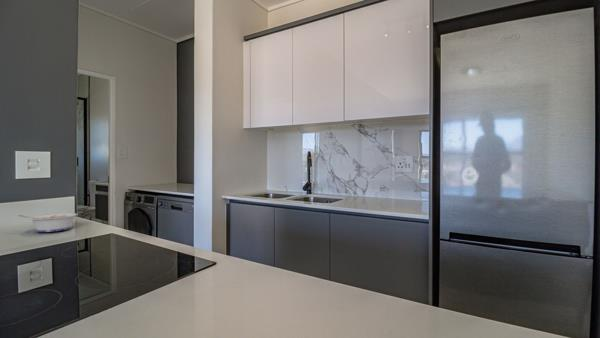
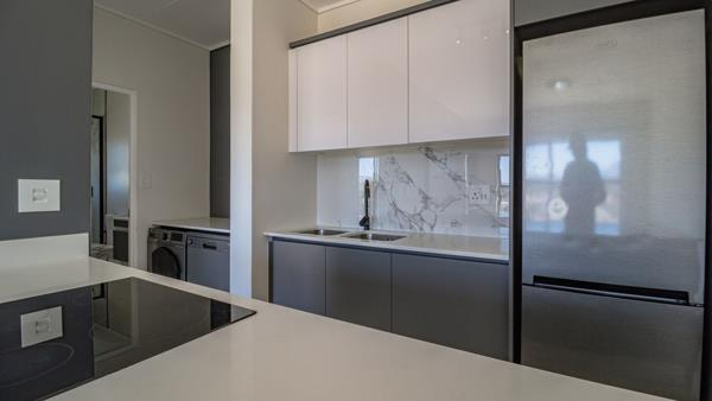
- legume [17,212,79,233]
